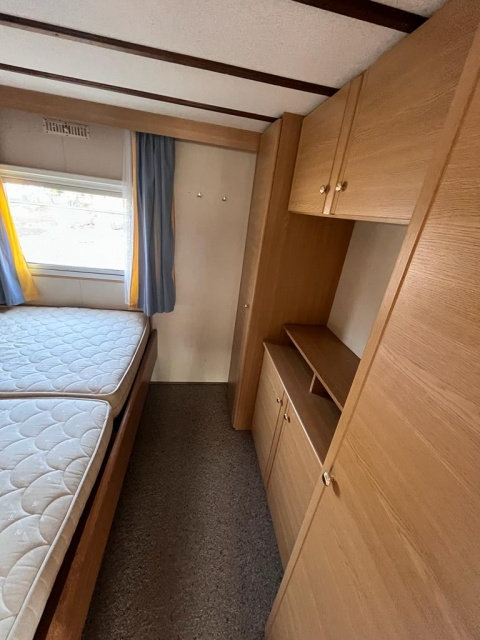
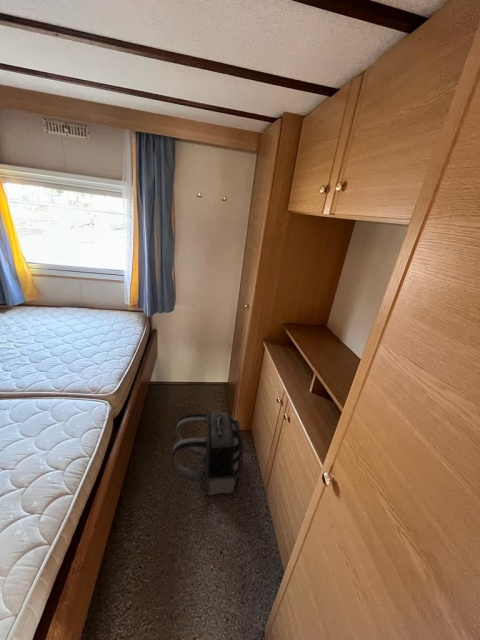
+ backpack [171,411,245,497]
